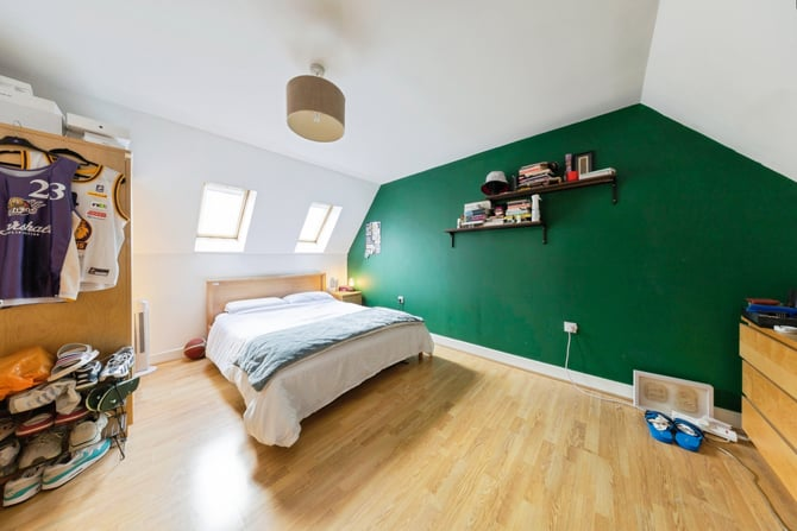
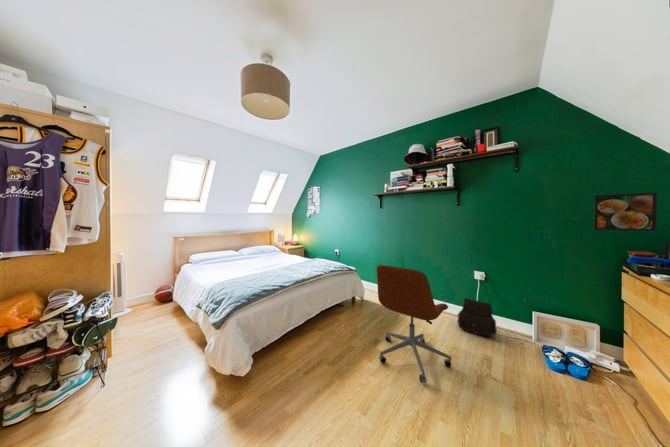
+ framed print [593,191,658,232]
+ office chair [376,264,453,384]
+ satchel [456,297,498,338]
